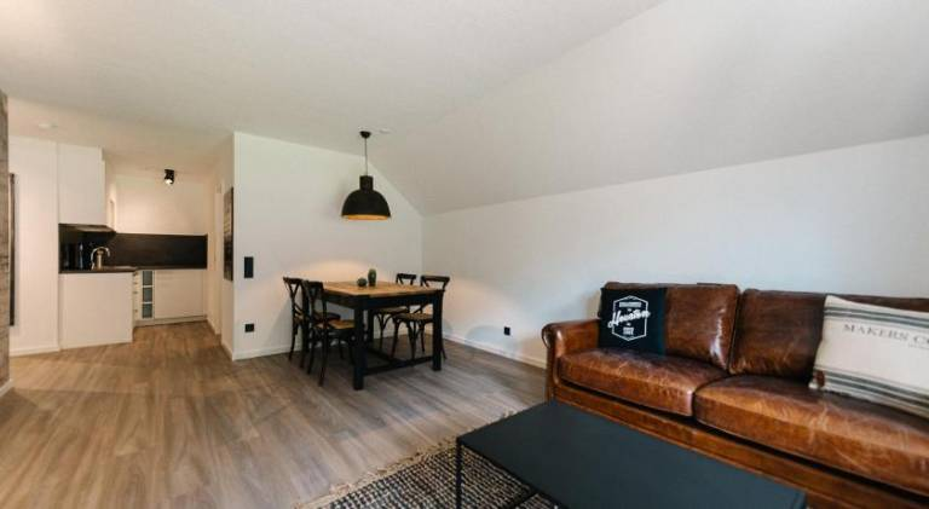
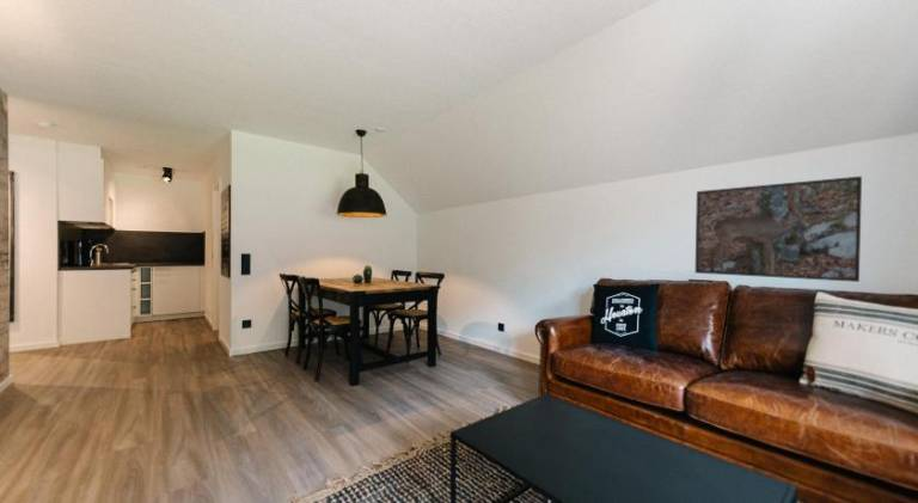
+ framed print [694,176,863,283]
